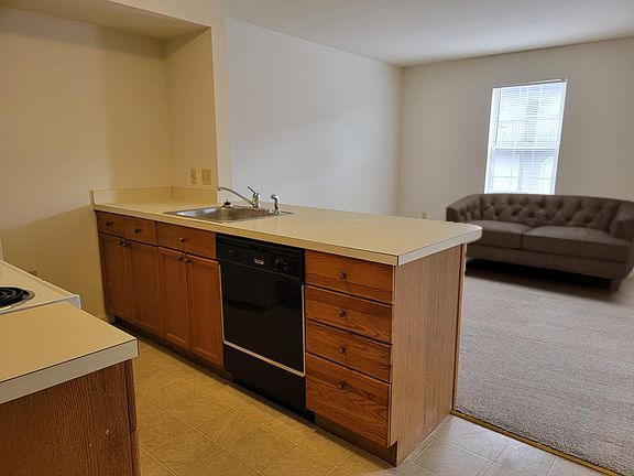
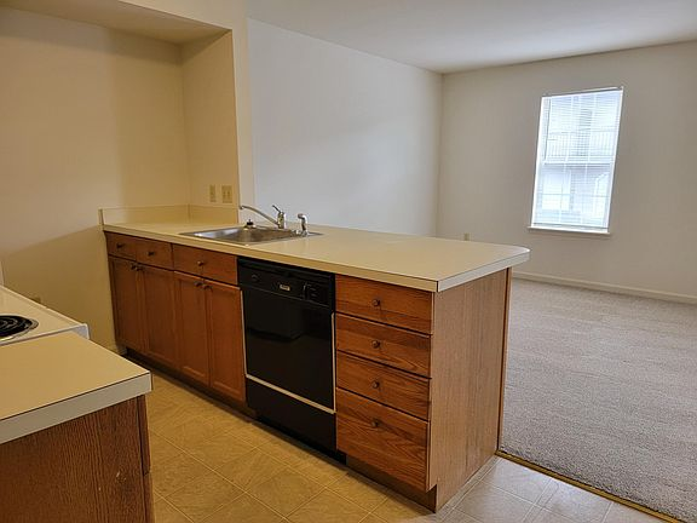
- sofa [445,192,634,294]
